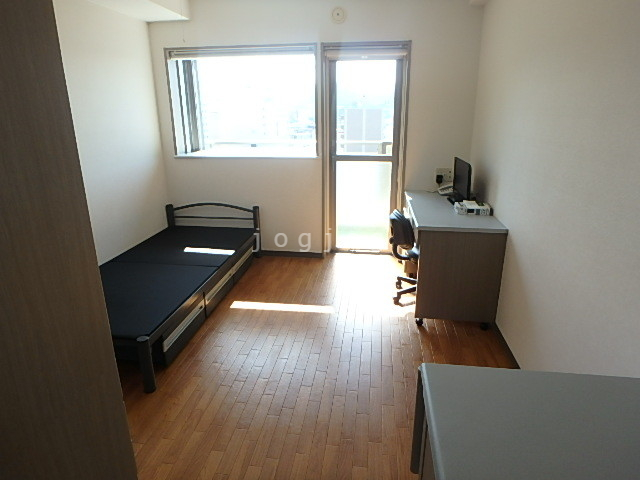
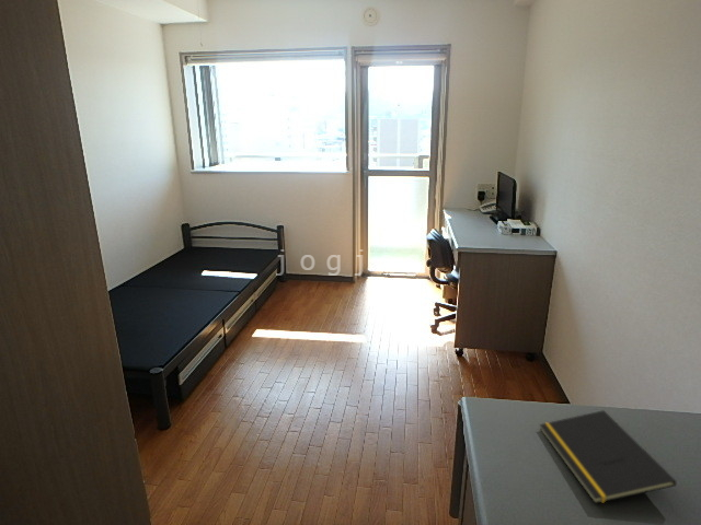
+ notepad [539,409,677,504]
